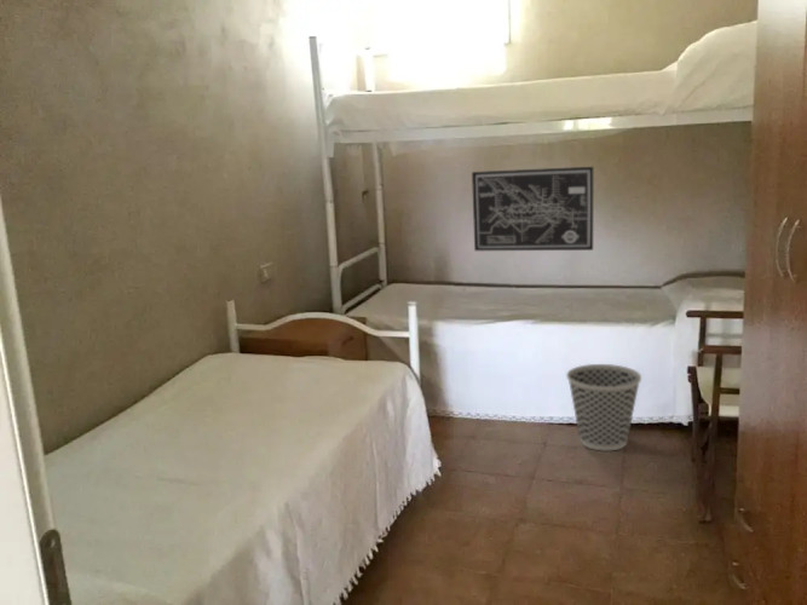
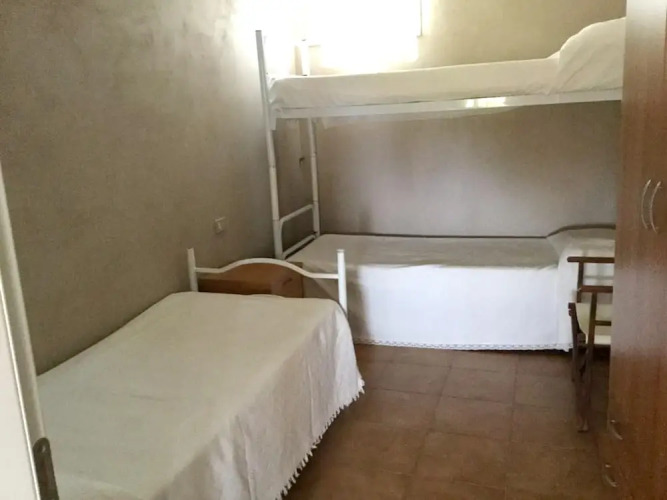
- wall art [471,166,594,252]
- wastebasket [565,363,642,453]
